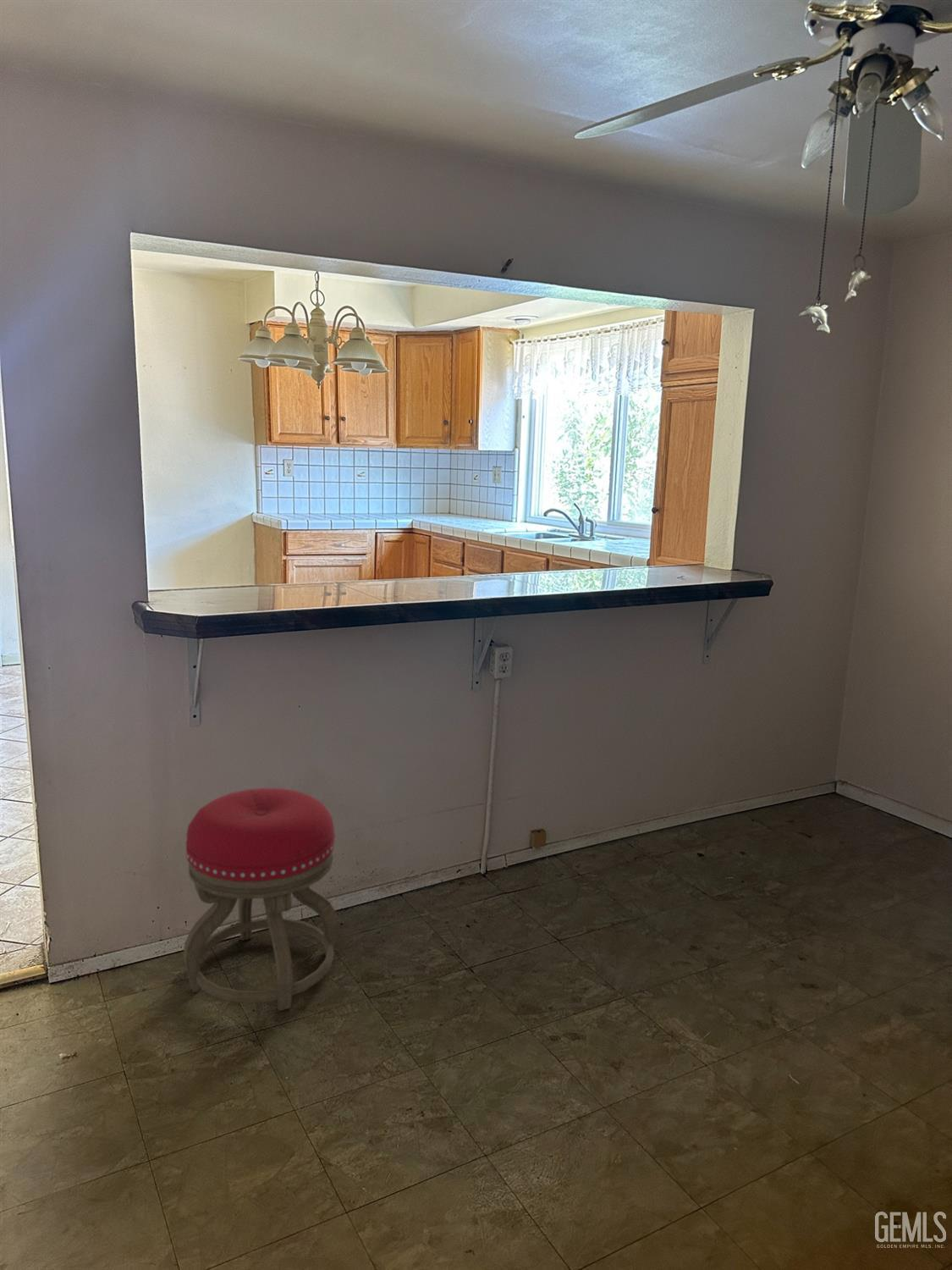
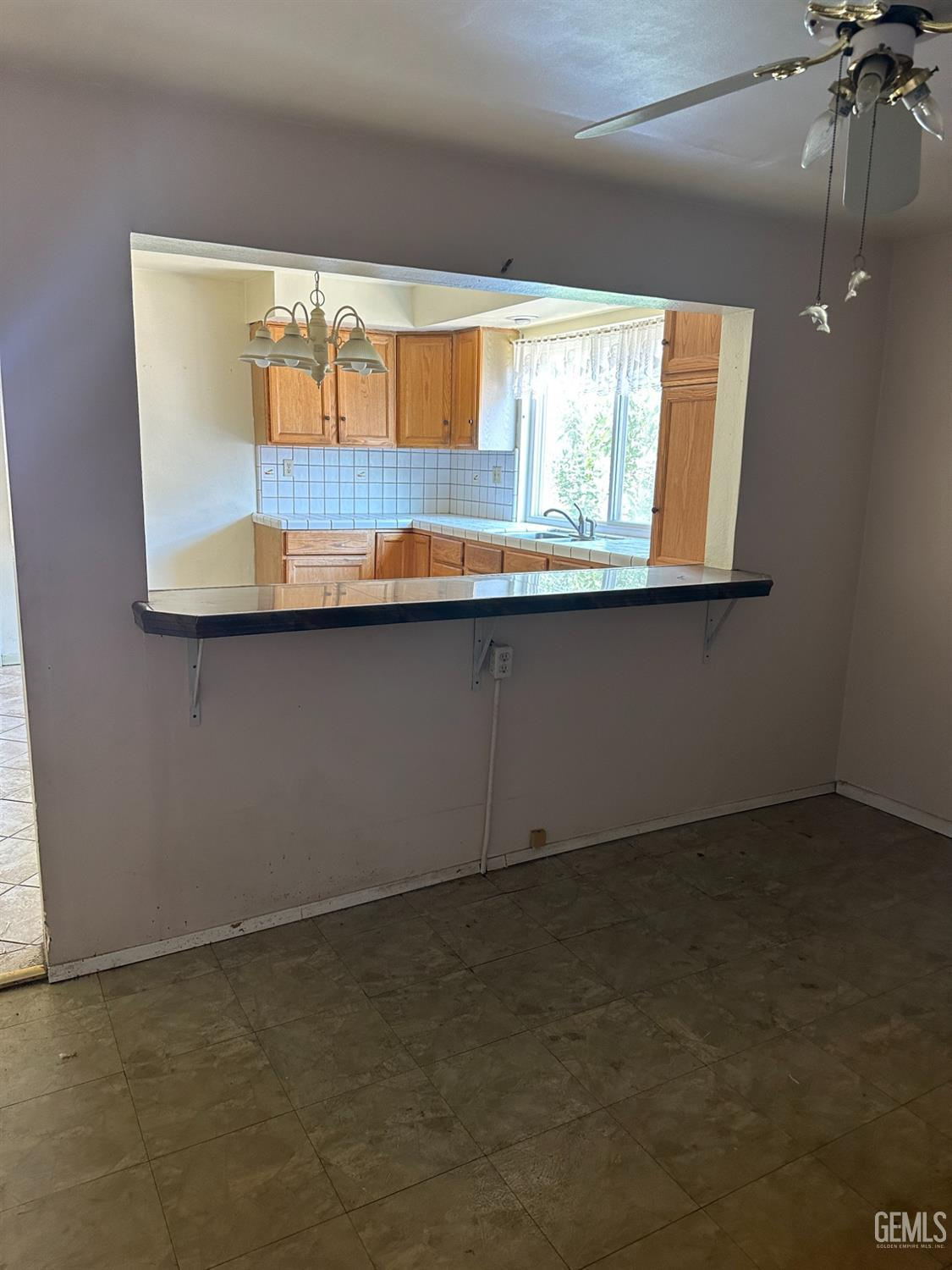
- stool [183,787,338,1012]
